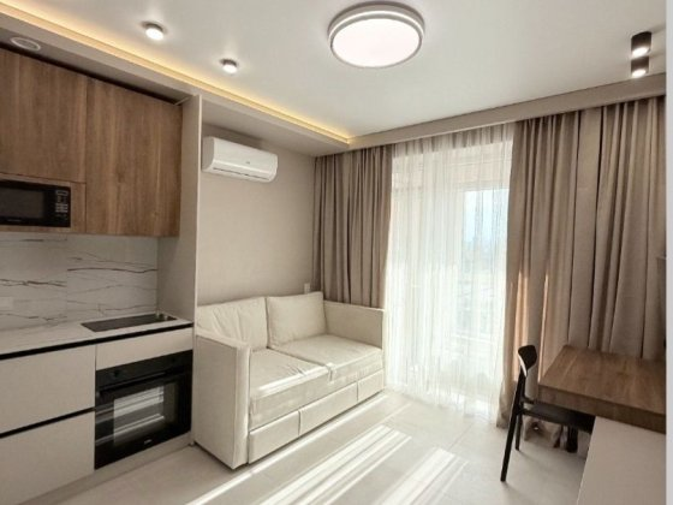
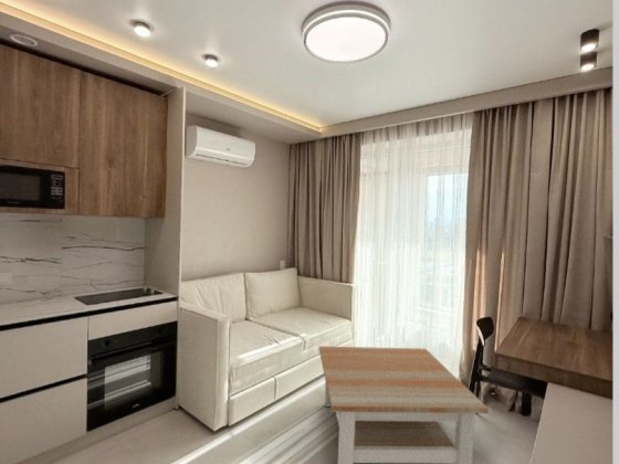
+ coffee table [318,345,490,464]
